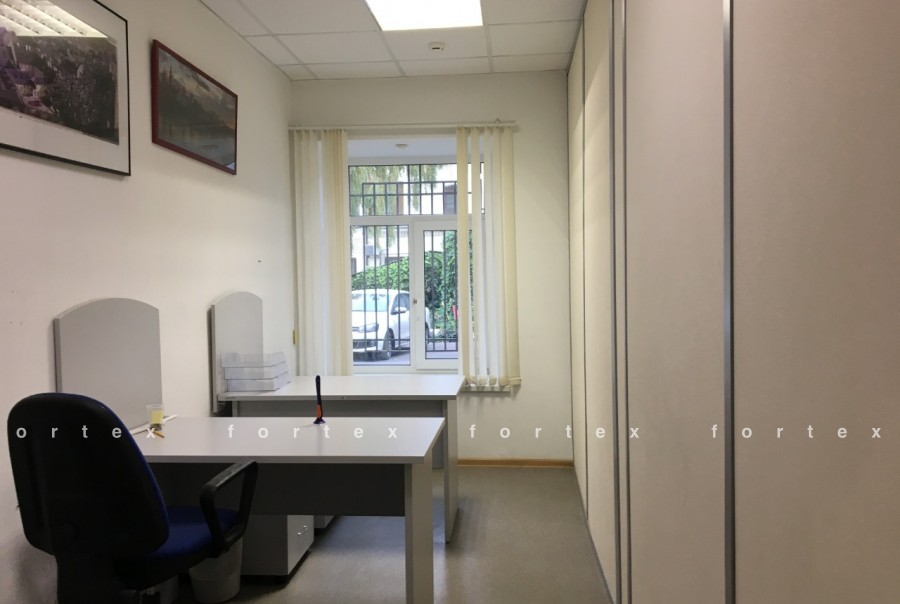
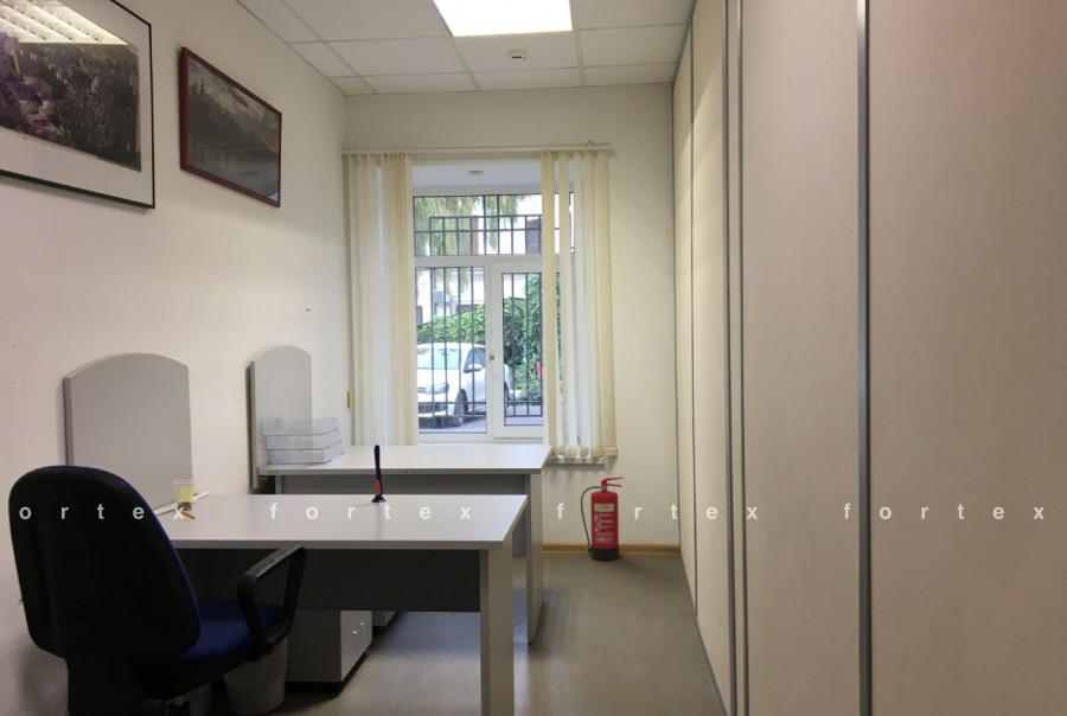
+ fire extinguisher [580,475,625,562]
